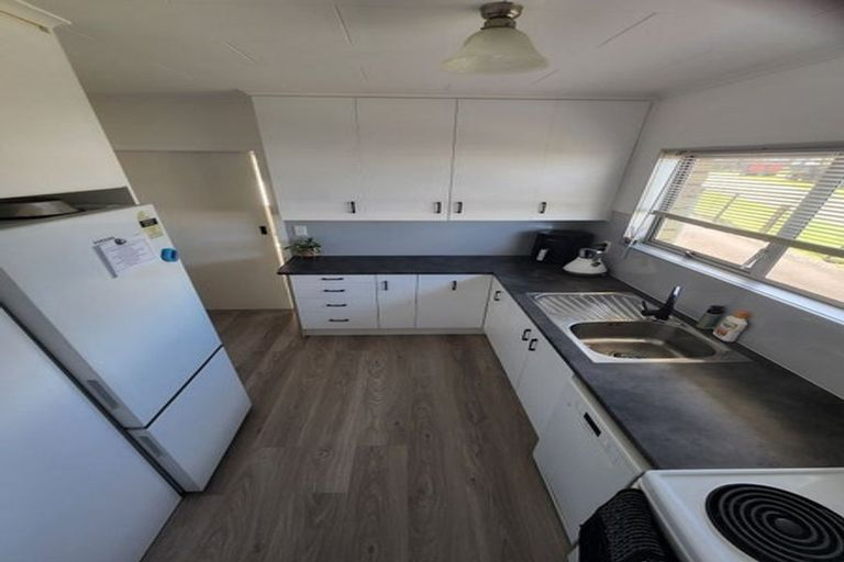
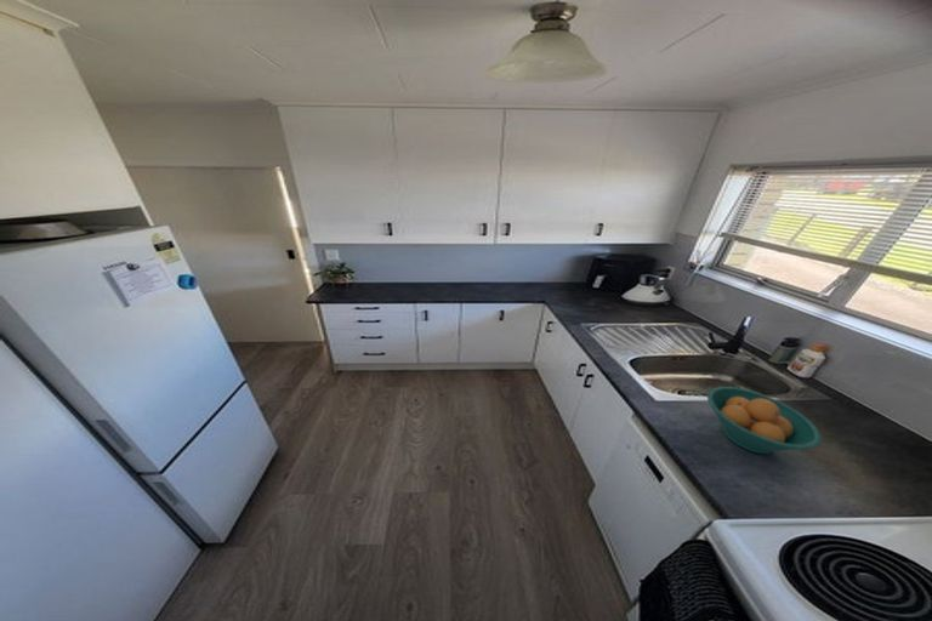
+ fruit bowl [706,386,823,455]
